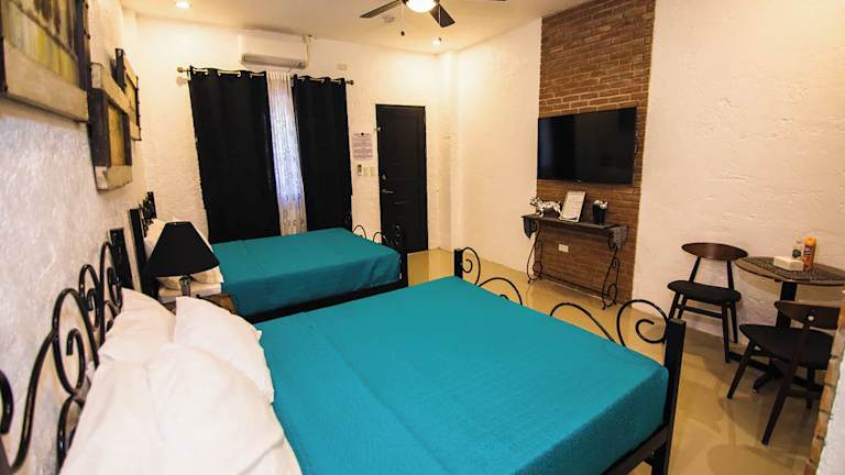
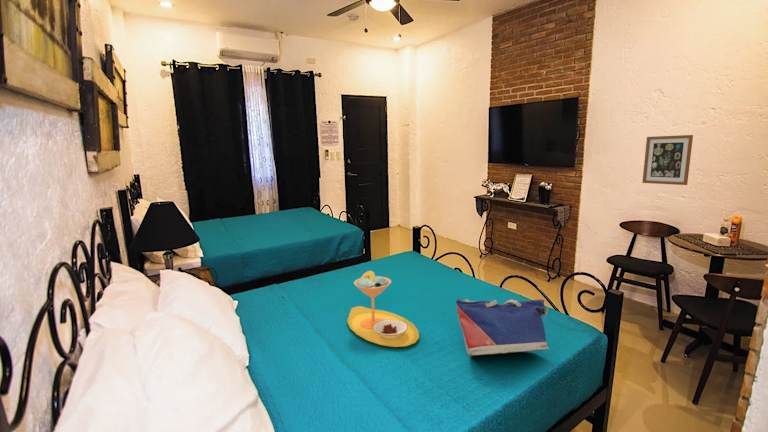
+ wall art [641,134,694,186]
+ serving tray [346,270,420,348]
+ tote bag [455,297,550,357]
